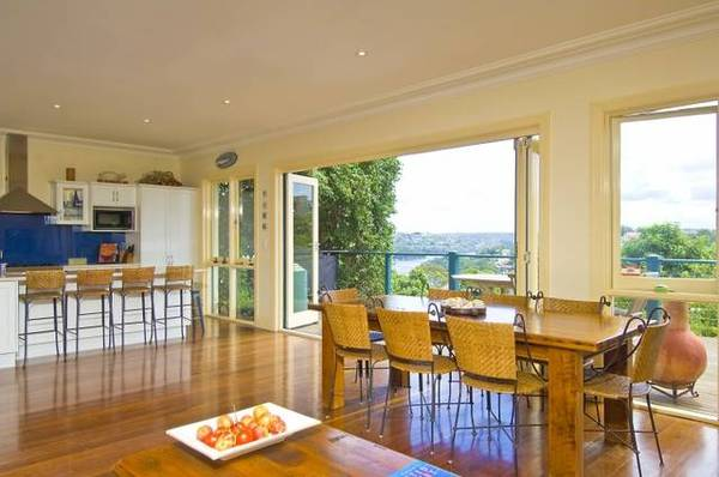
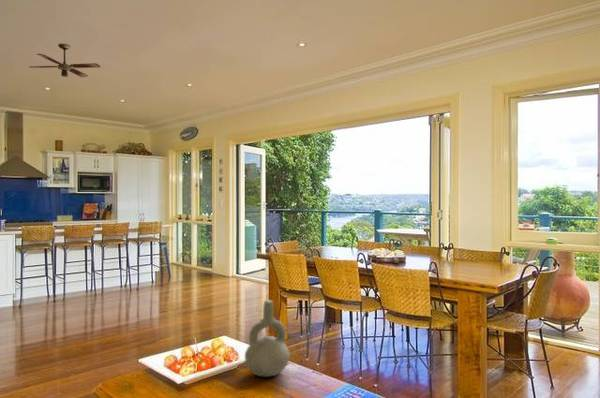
+ decorative vase [244,299,291,378]
+ ceiling fan [29,43,101,78]
